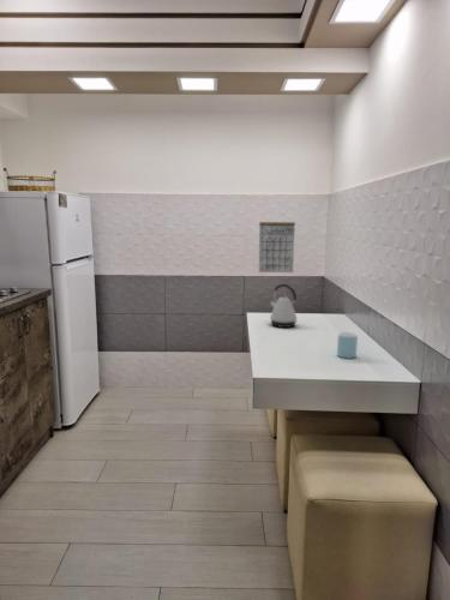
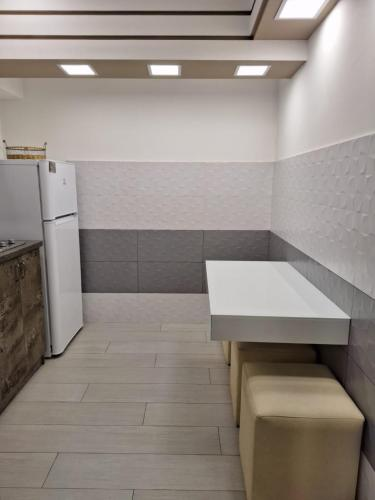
- mug [336,330,359,360]
- kettle [269,283,299,329]
- calendar [258,211,296,274]
